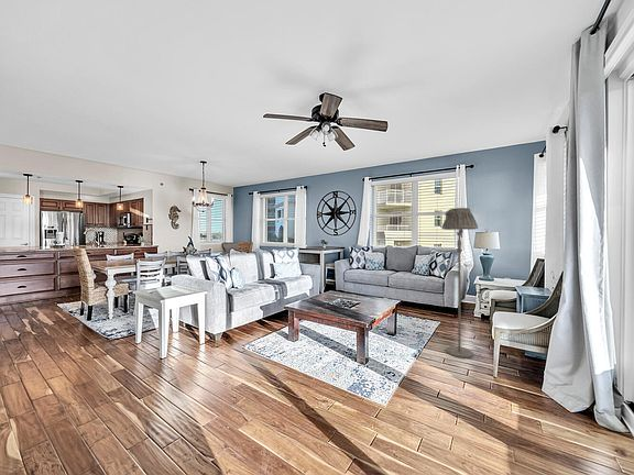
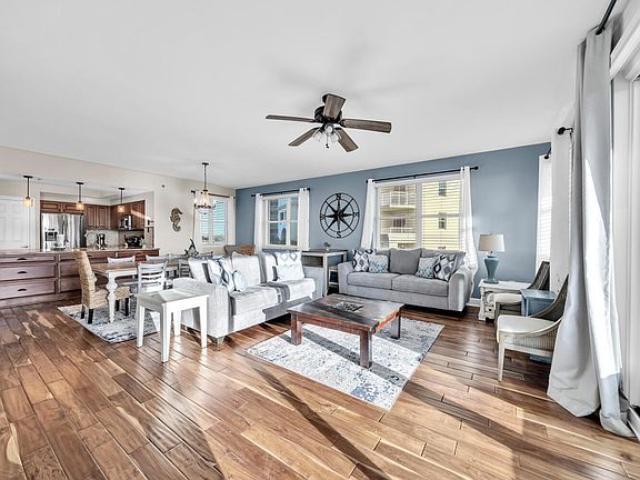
- floor lamp [440,207,479,360]
